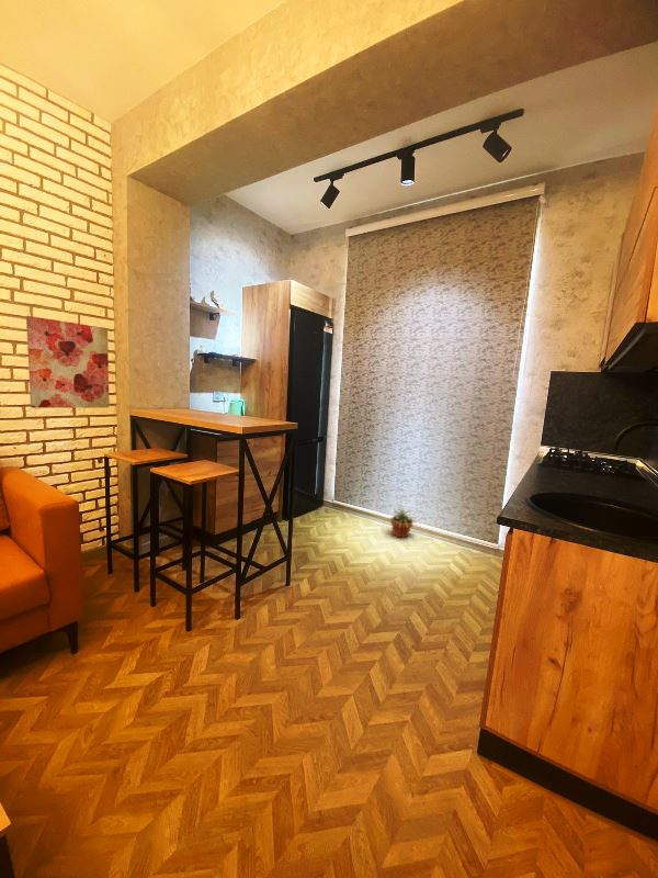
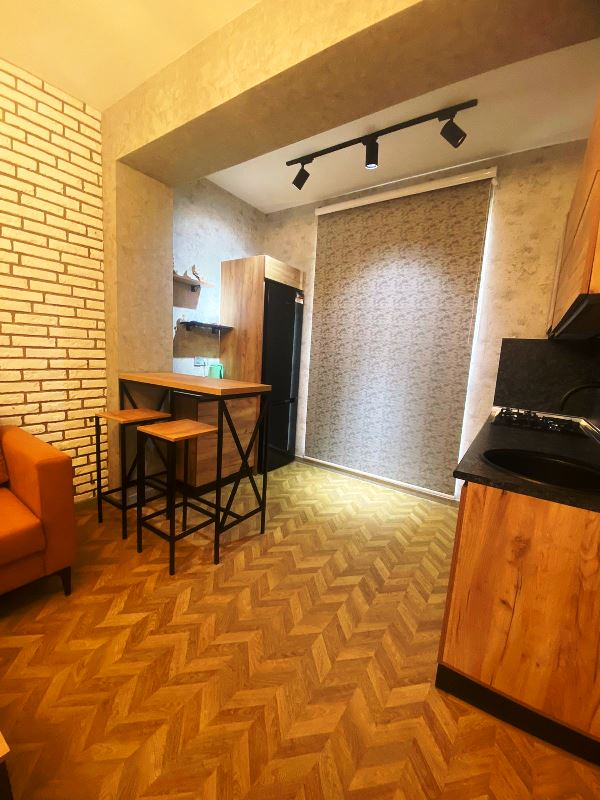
- potted plant [385,506,418,539]
- wall art [25,315,111,409]
